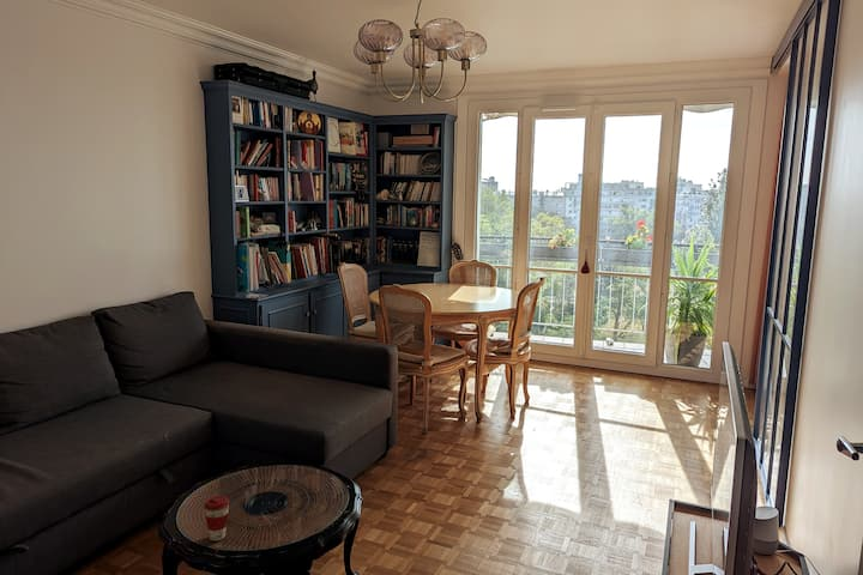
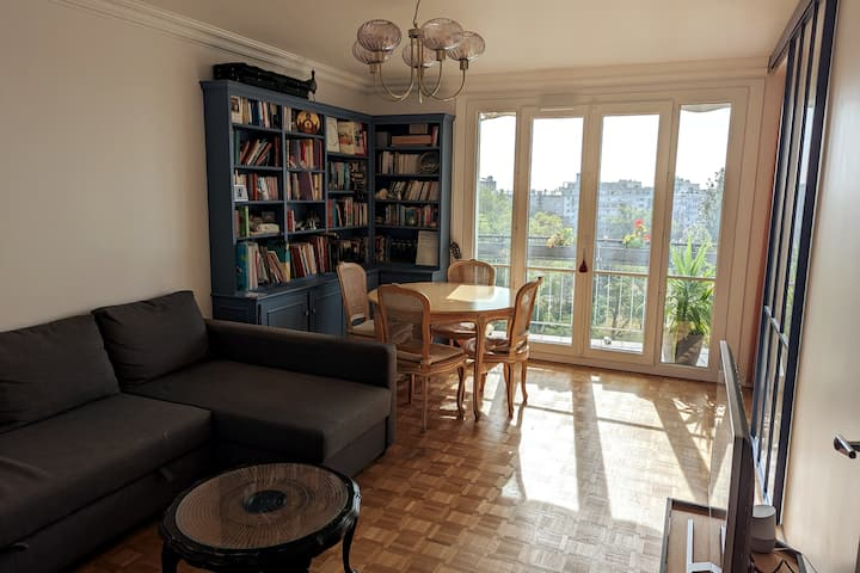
- coffee cup [203,495,230,541]
